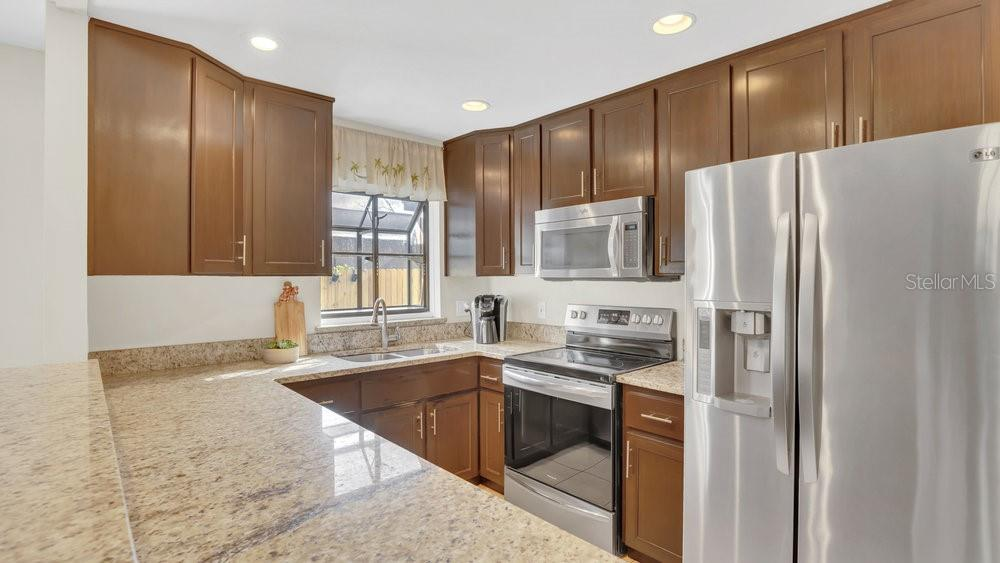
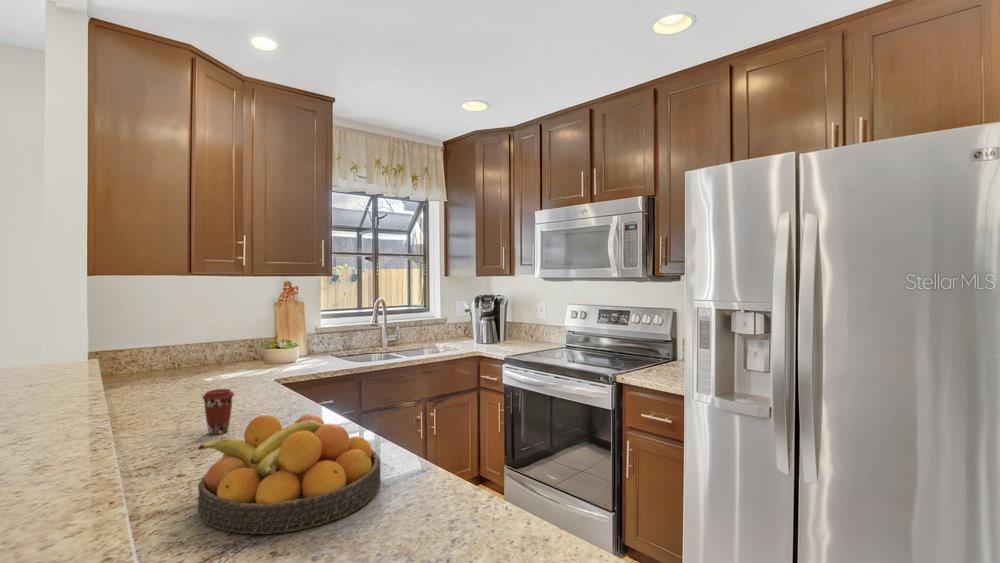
+ fruit bowl [197,413,382,535]
+ coffee cup [201,388,235,435]
